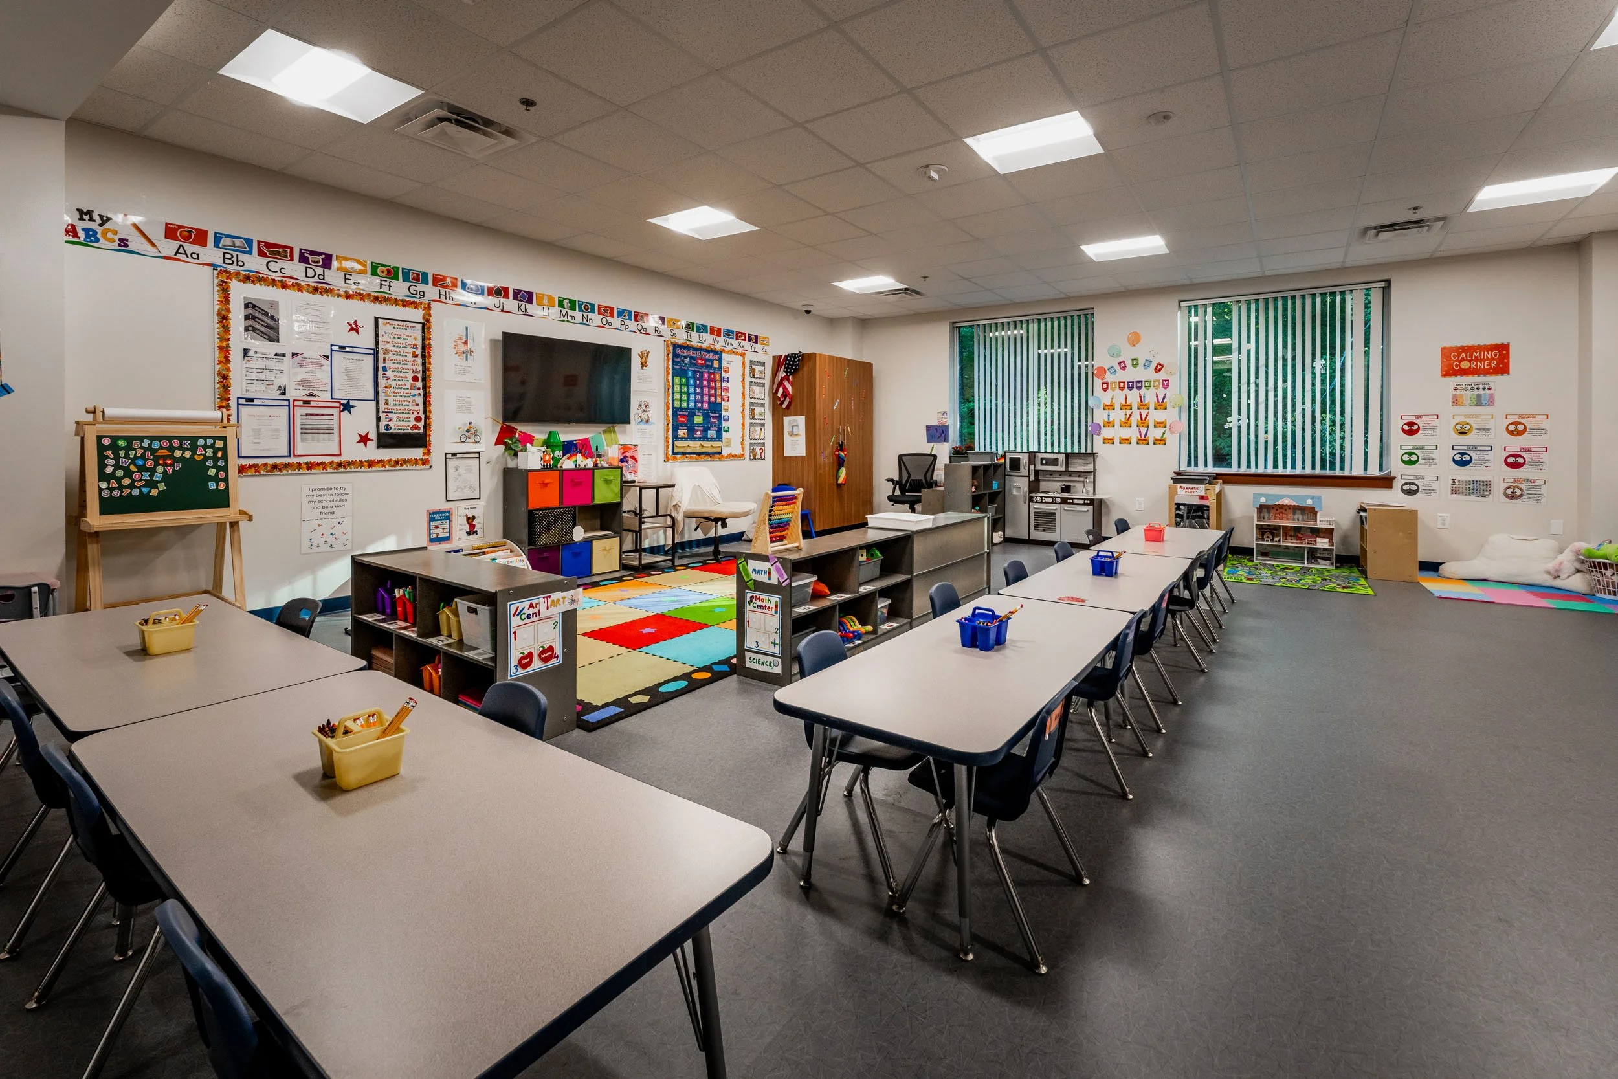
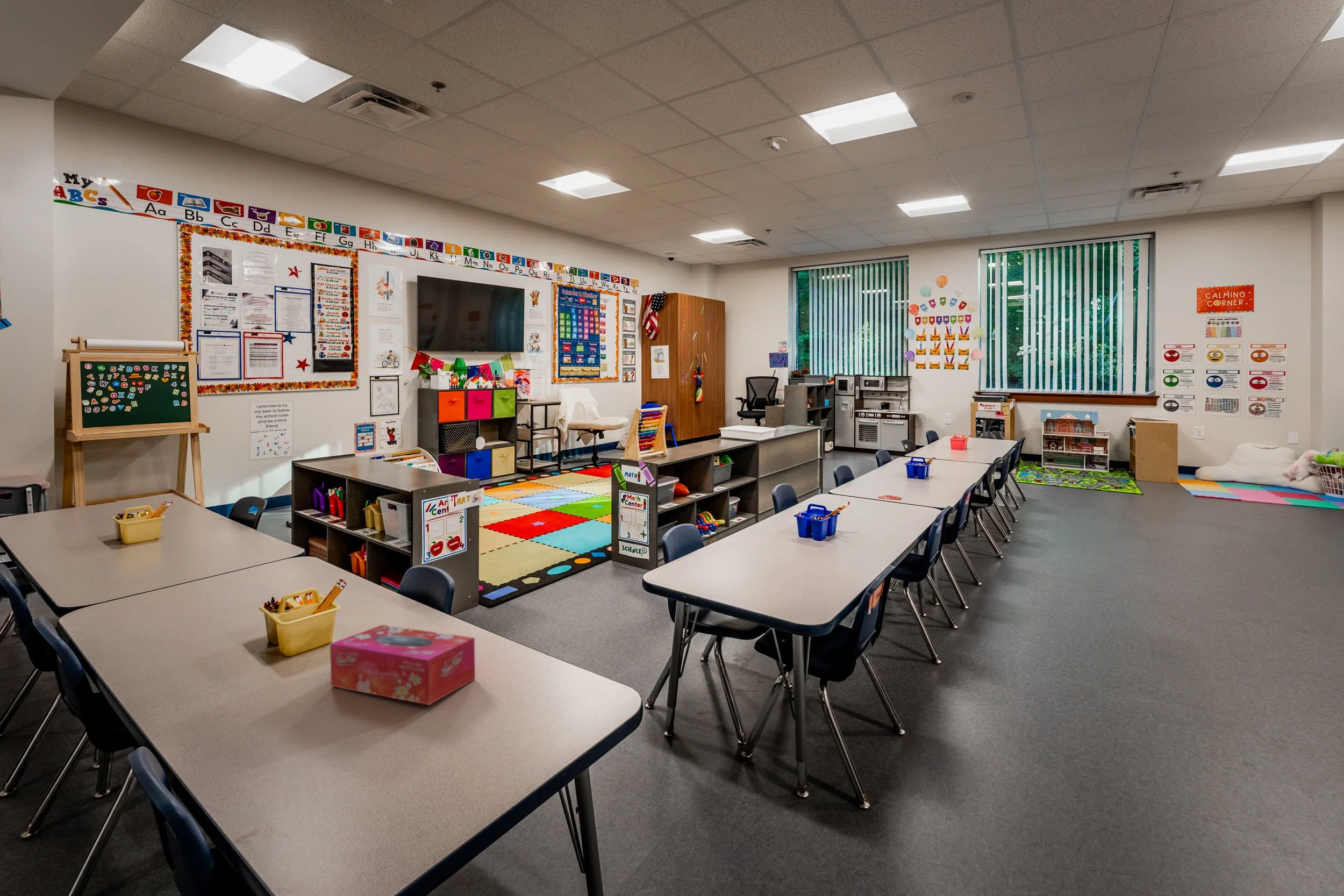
+ tissue box [330,625,476,706]
